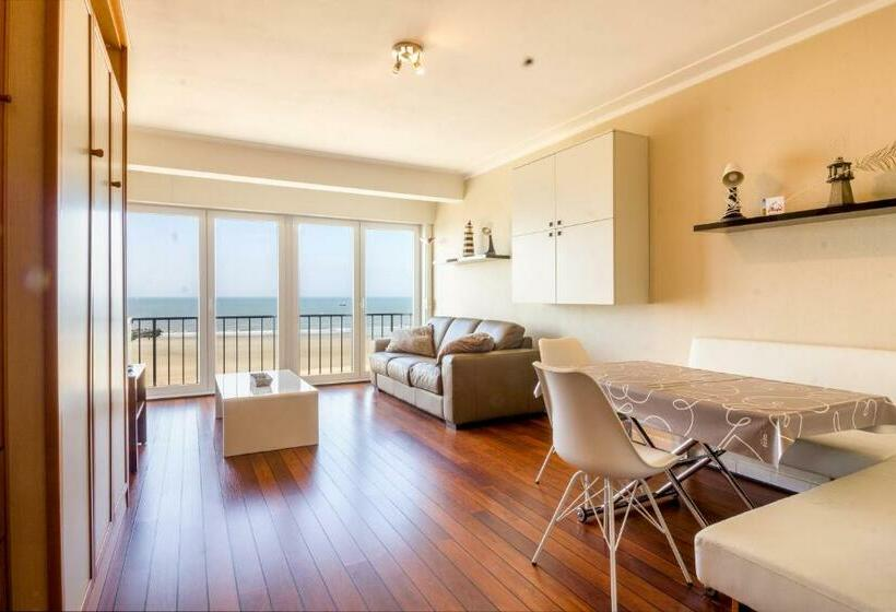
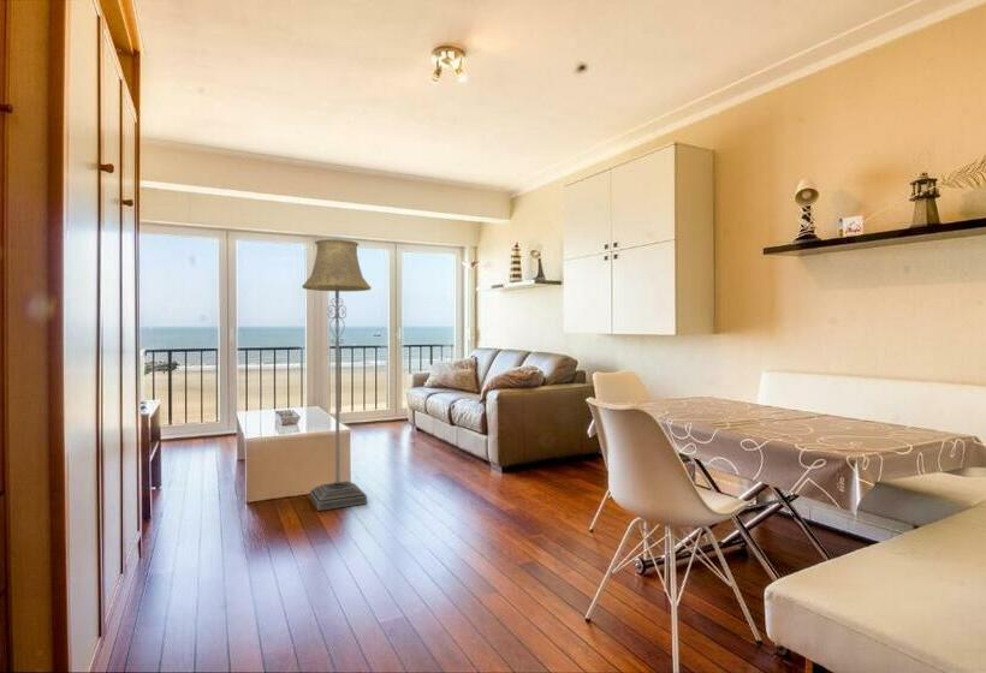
+ floor lamp [301,238,373,512]
